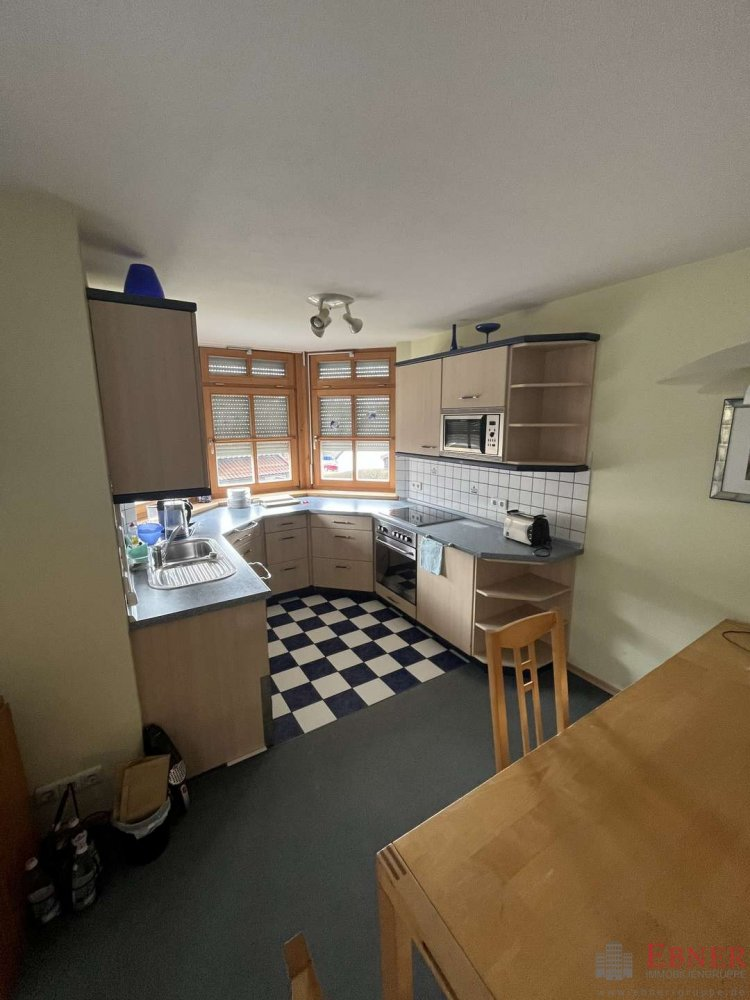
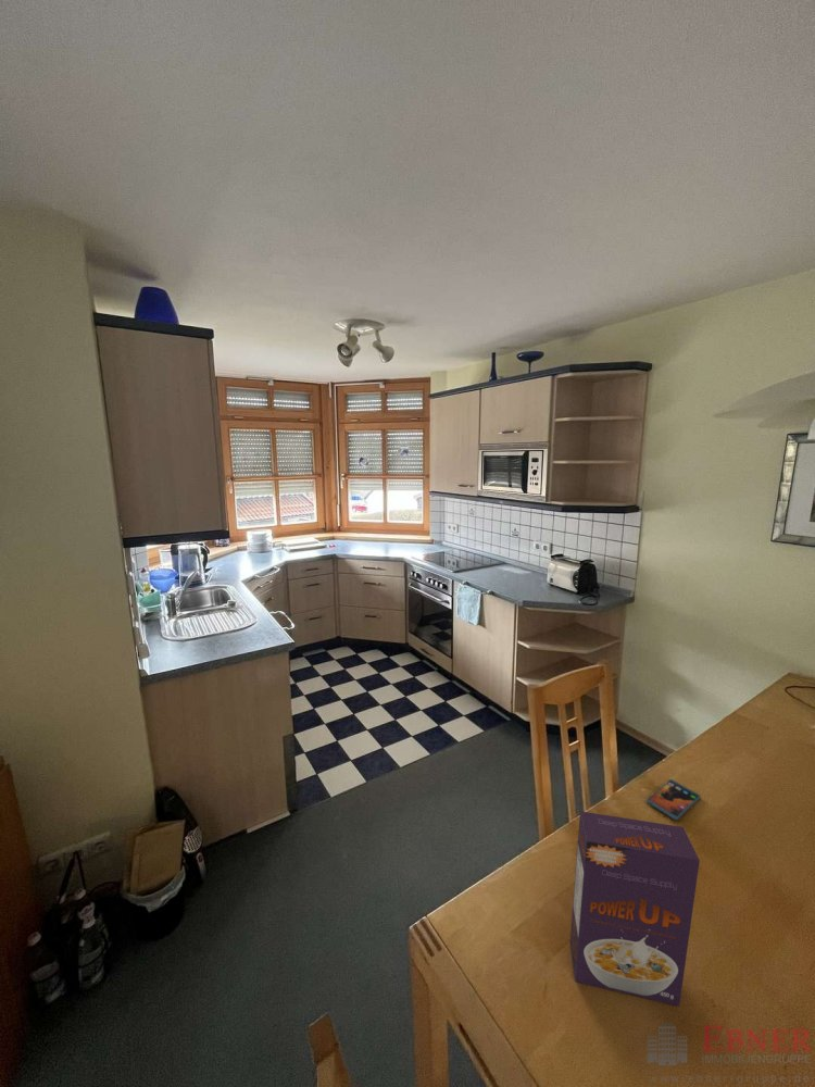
+ smartphone [645,778,702,822]
+ cereal box [569,810,701,1008]
